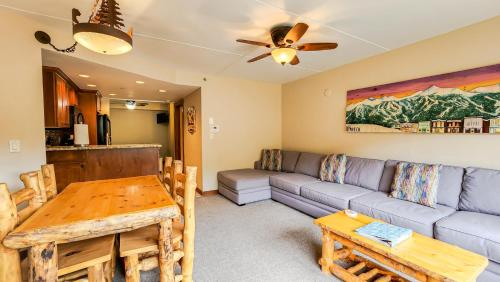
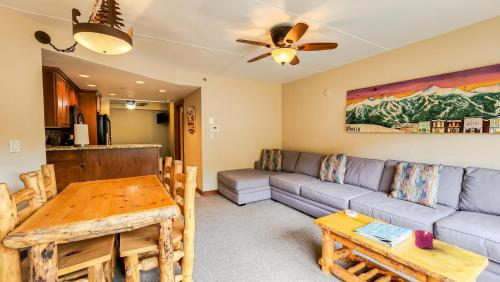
+ candle [413,229,435,250]
